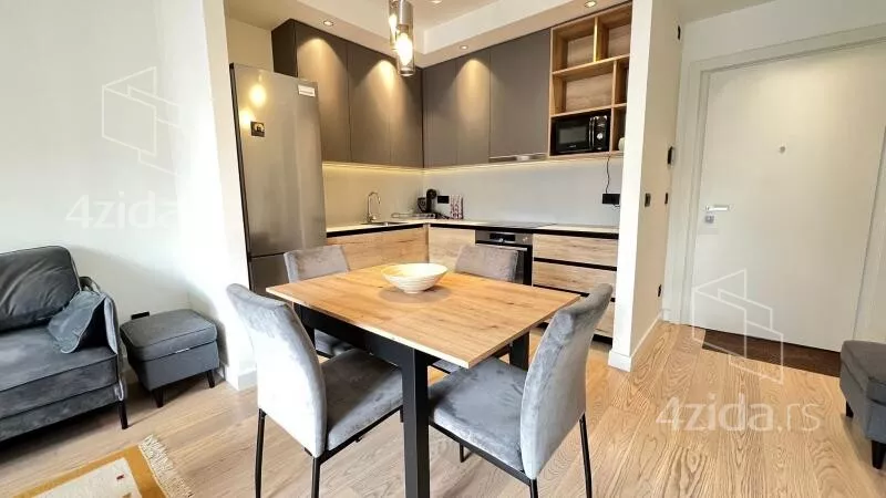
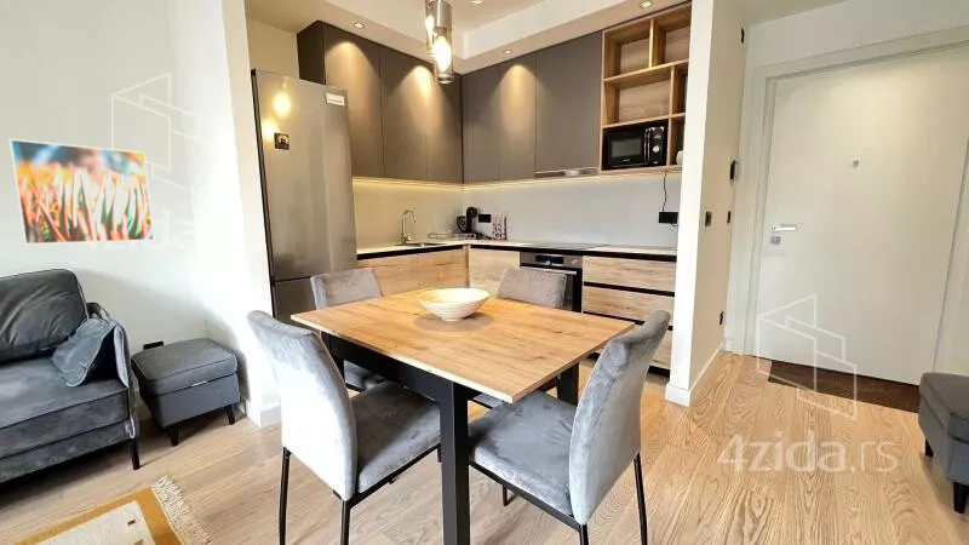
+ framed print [8,138,155,246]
